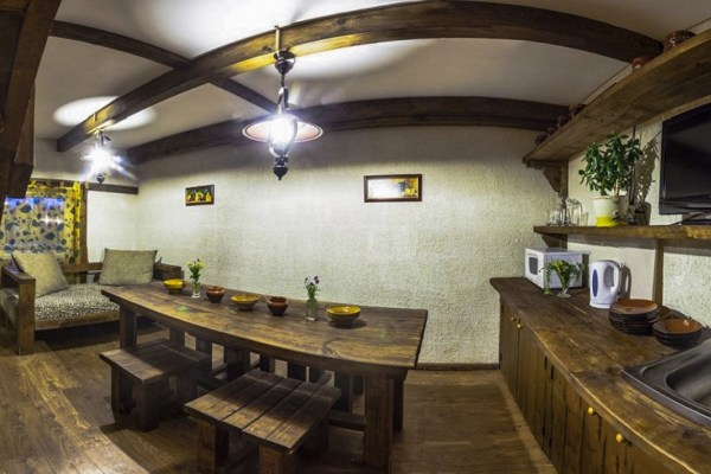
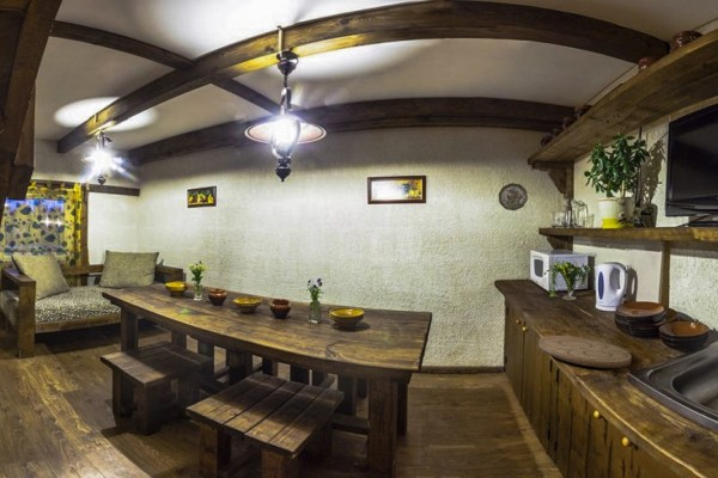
+ cutting board [537,335,632,369]
+ decorative plate [498,182,529,212]
